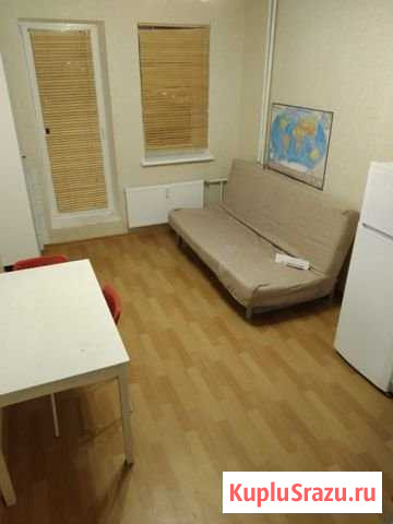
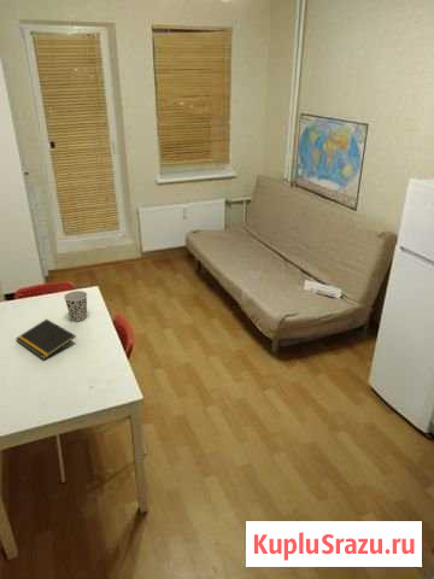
+ notepad [14,317,77,361]
+ cup [63,290,88,322]
